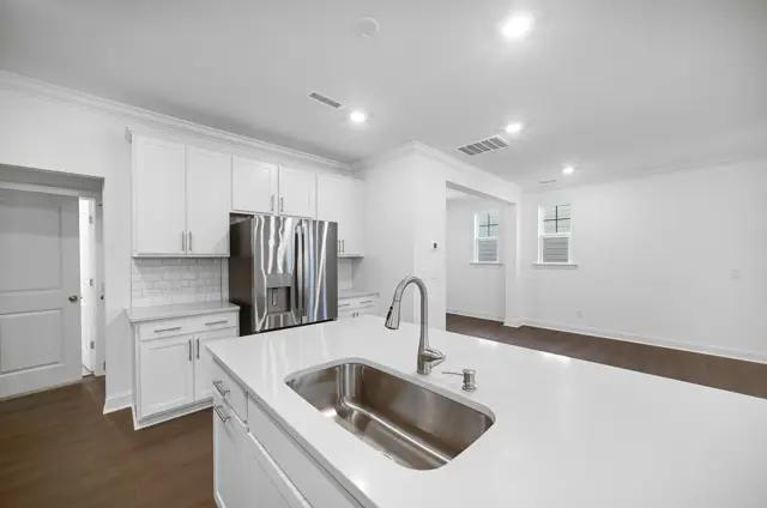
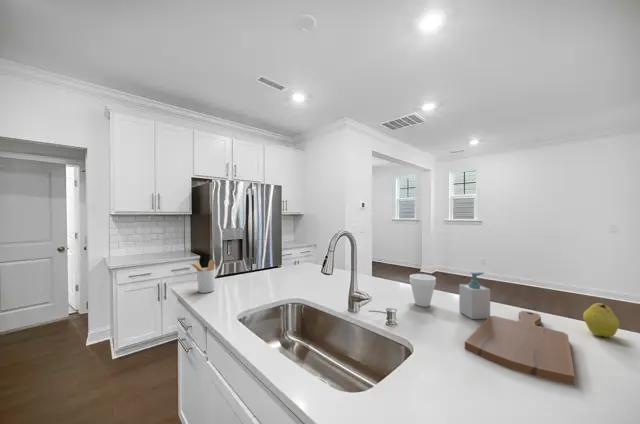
+ fruit [582,302,620,338]
+ cutting board [464,310,576,386]
+ soap bottle [458,271,491,320]
+ utensil holder [188,259,217,294]
+ cup [409,273,437,308]
